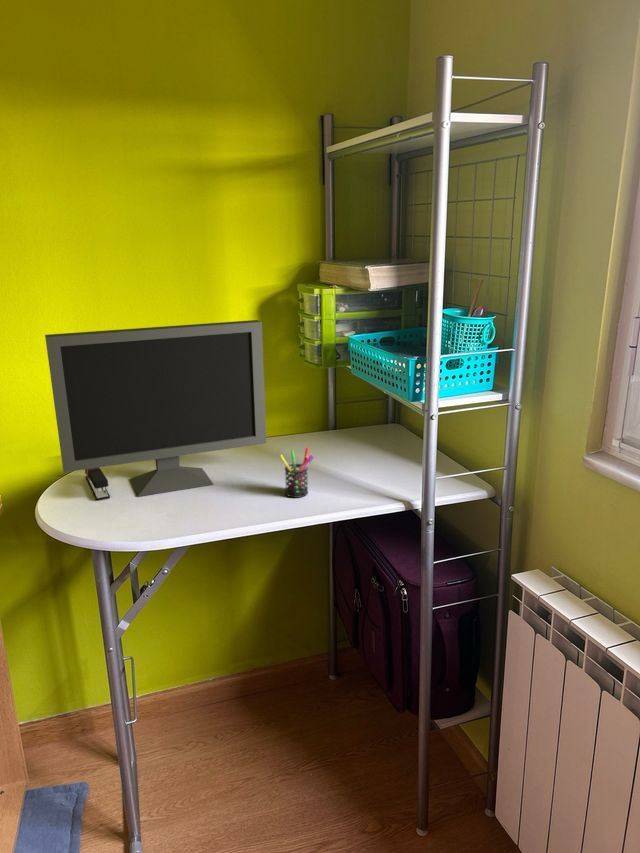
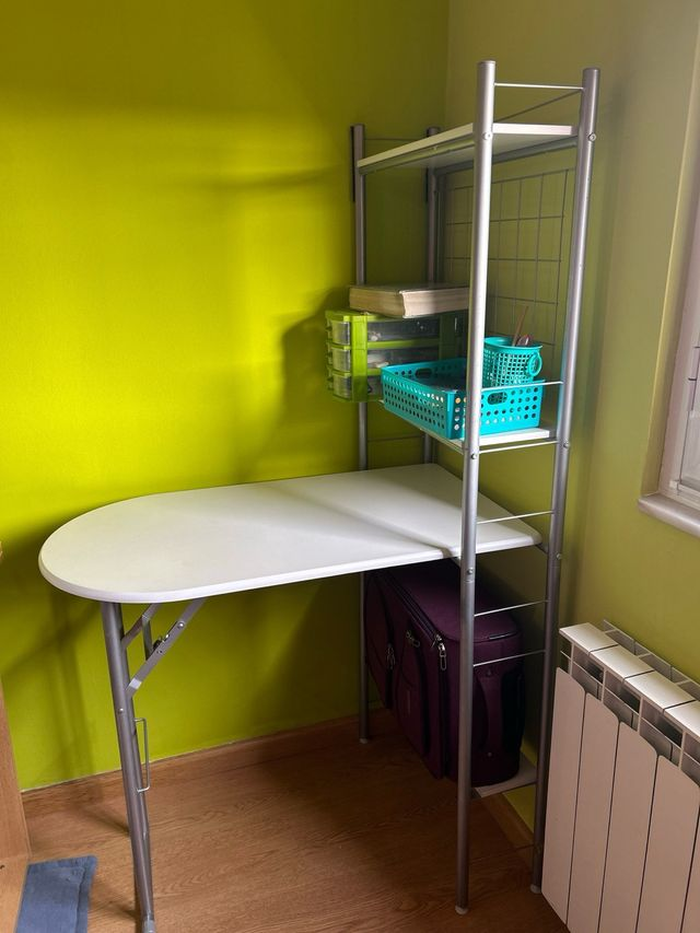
- stapler [84,467,111,501]
- monitor [44,319,267,498]
- pen holder [278,446,315,499]
